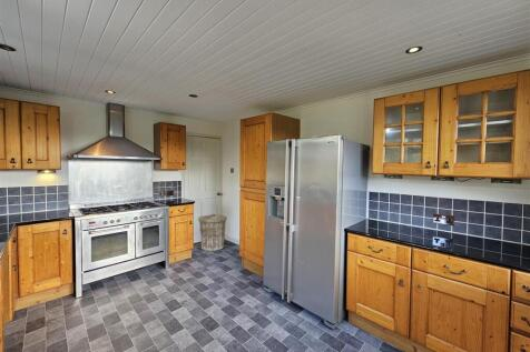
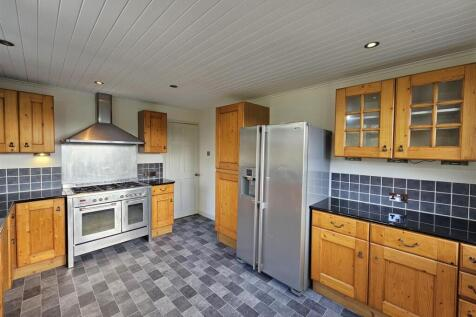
- trash can [197,213,228,252]
